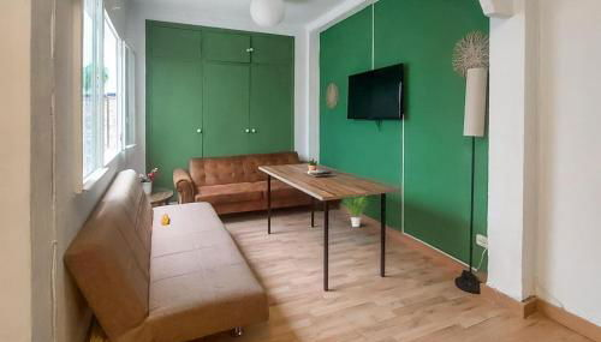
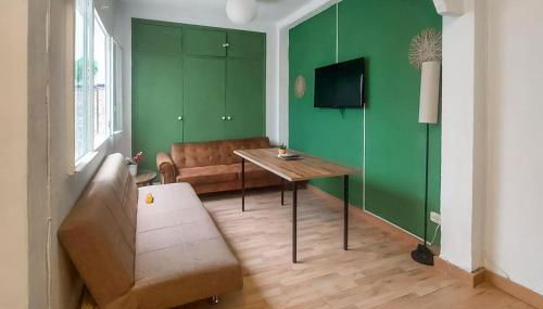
- potted plant [340,196,369,228]
